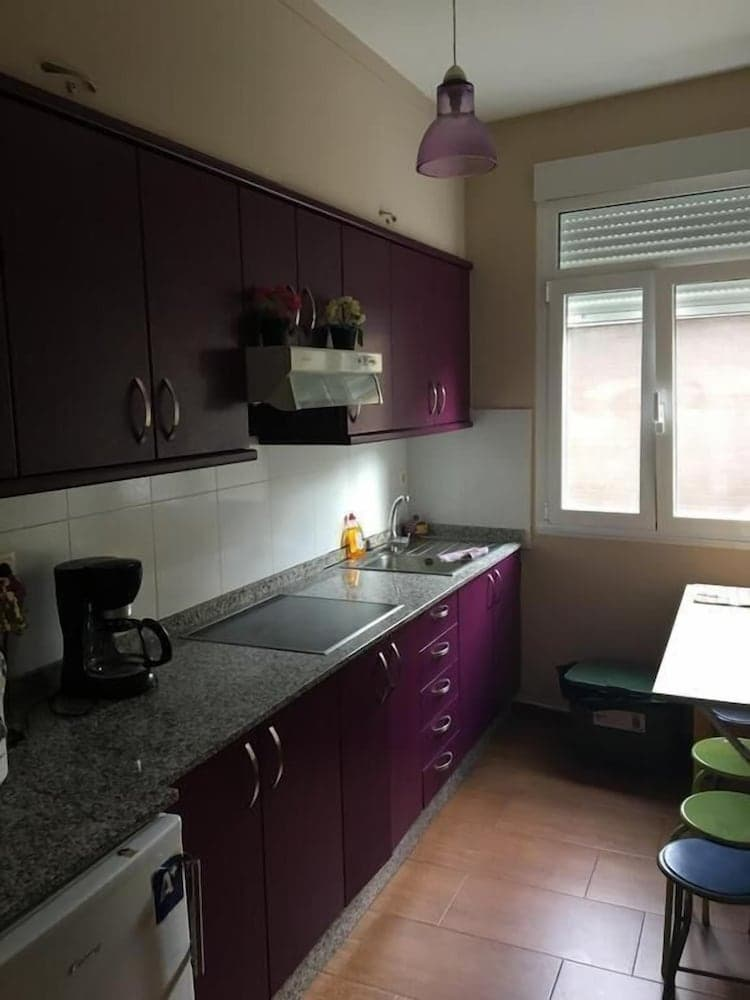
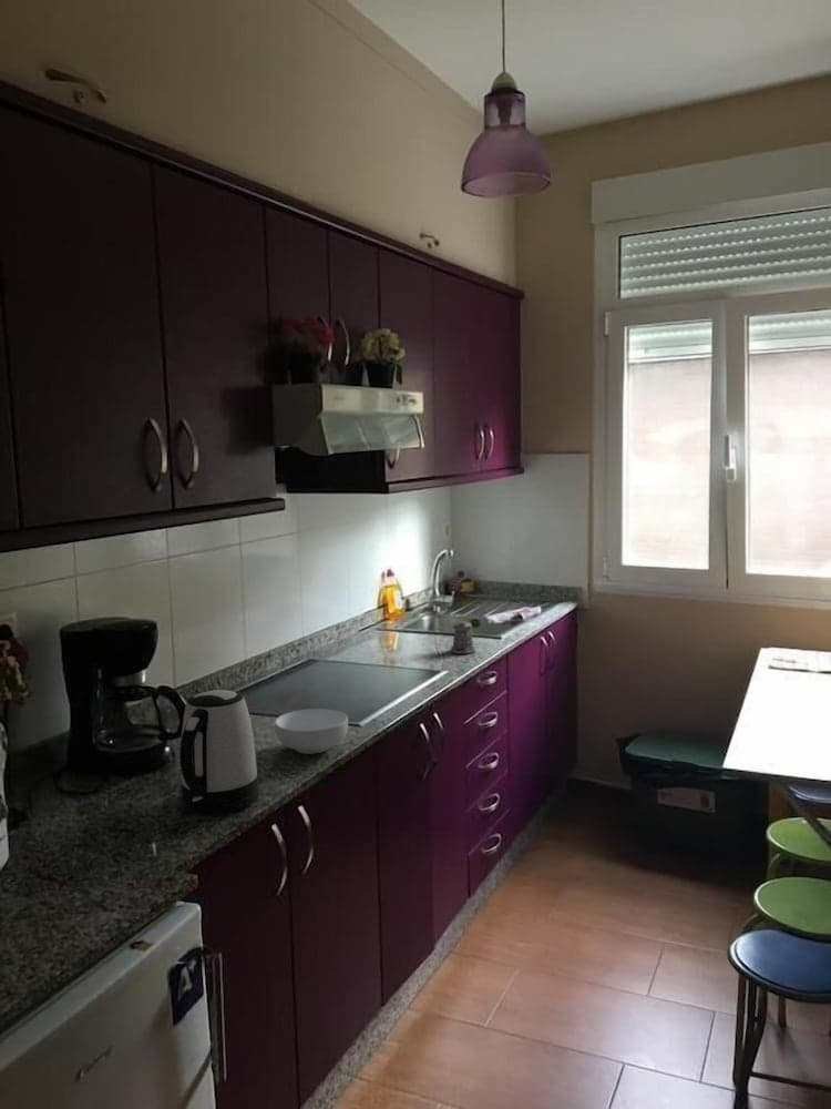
+ kettle [178,689,260,815]
+ cereal bowl [274,708,349,755]
+ pepper shaker [450,620,476,654]
